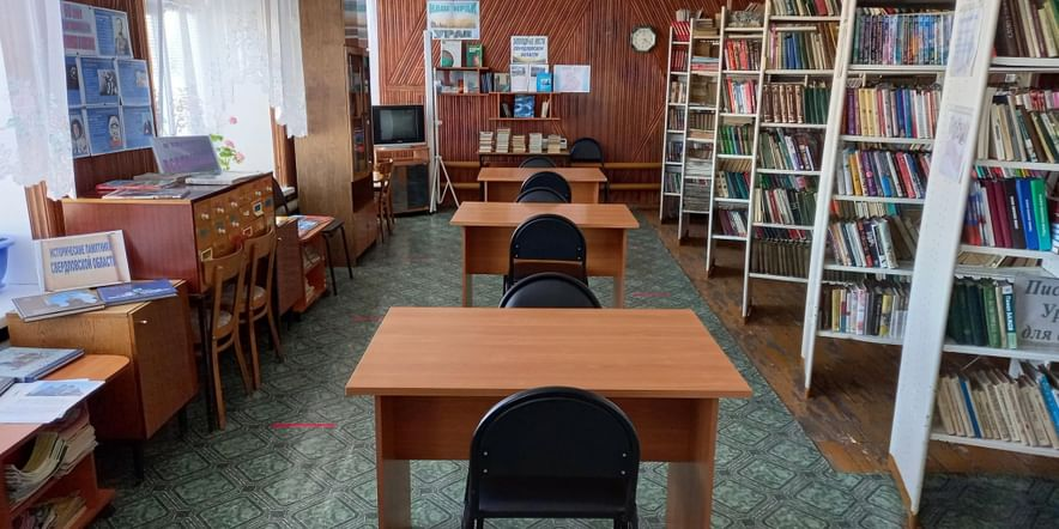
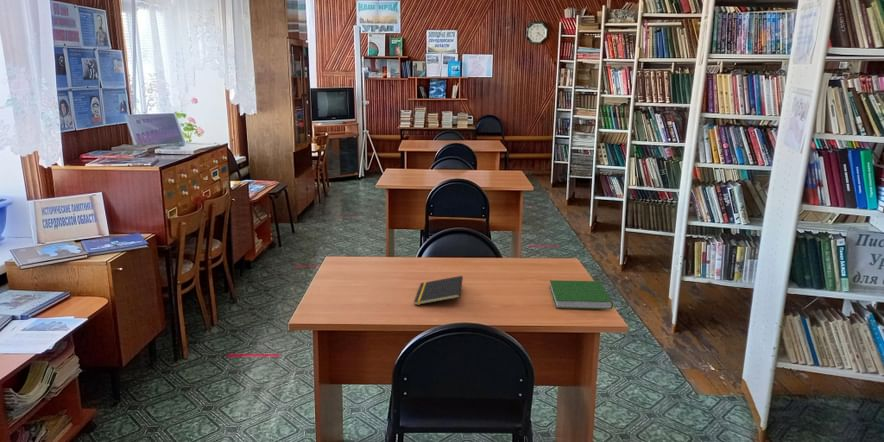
+ hardcover book [549,279,614,310]
+ notepad [413,275,464,306]
